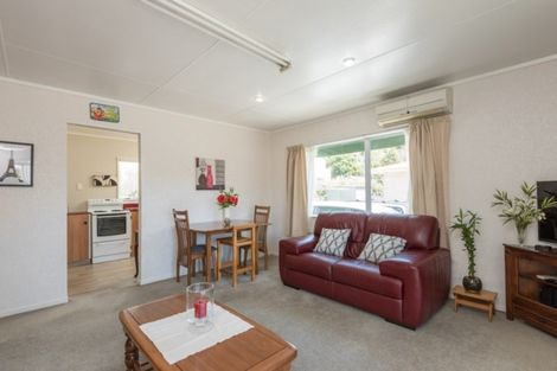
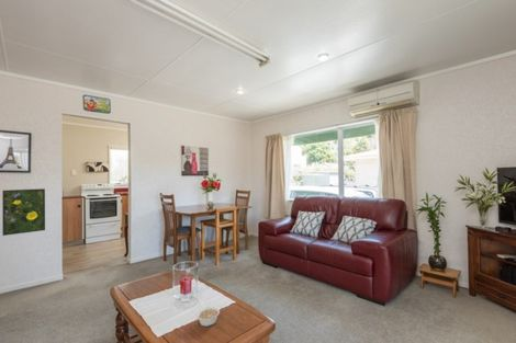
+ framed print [1,187,46,237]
+ legume [195,306,225,328]
